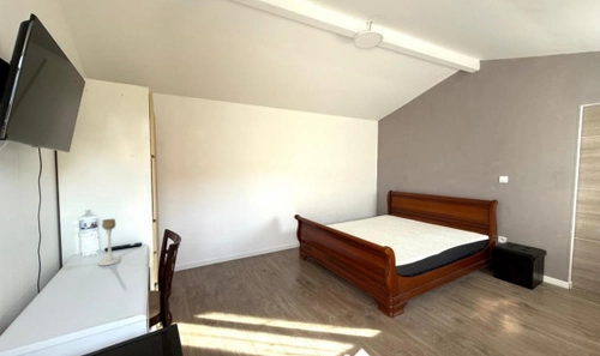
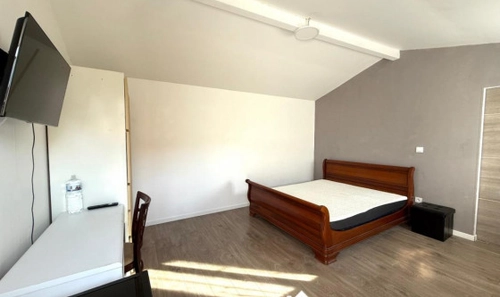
- candle holder [97,218,121,266]
